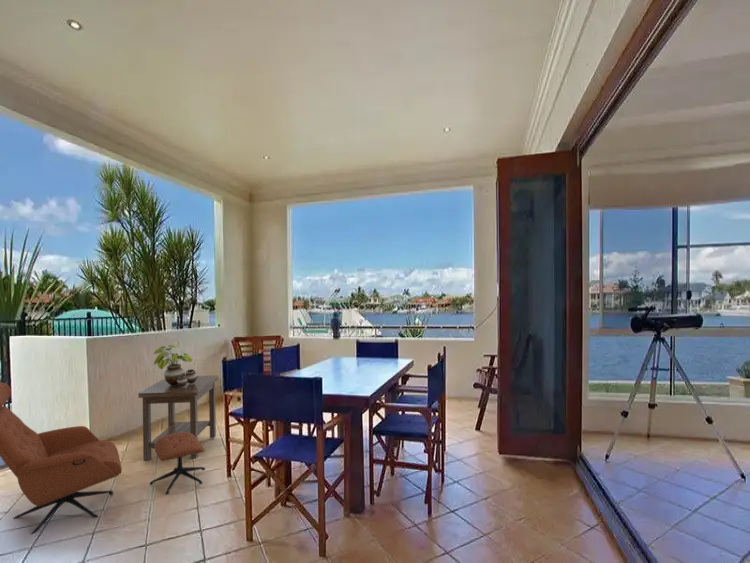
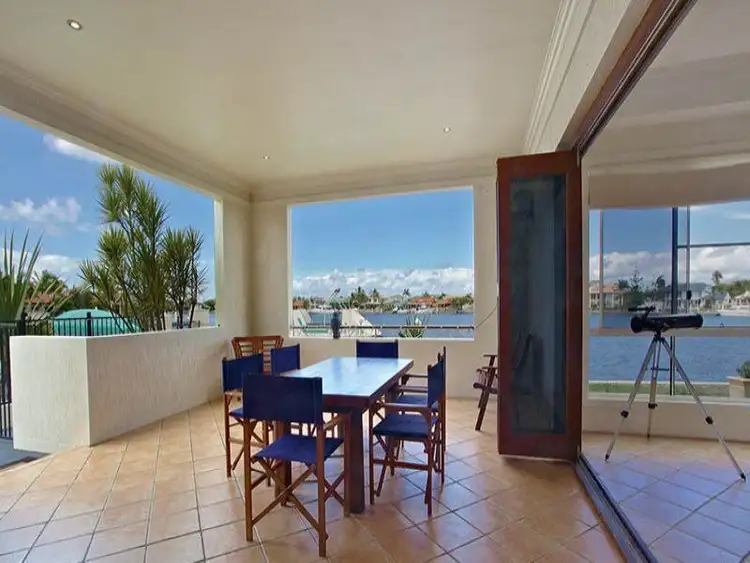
- side table [137,374,219,462]
- potted plant [152,344,199,387]
- lounge chair [0,381,206,536]
